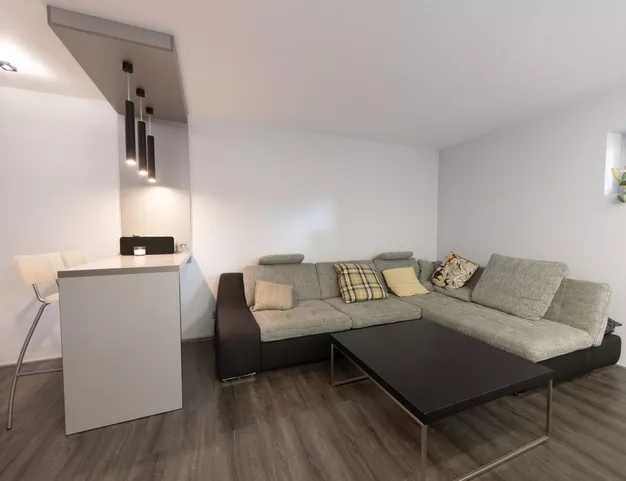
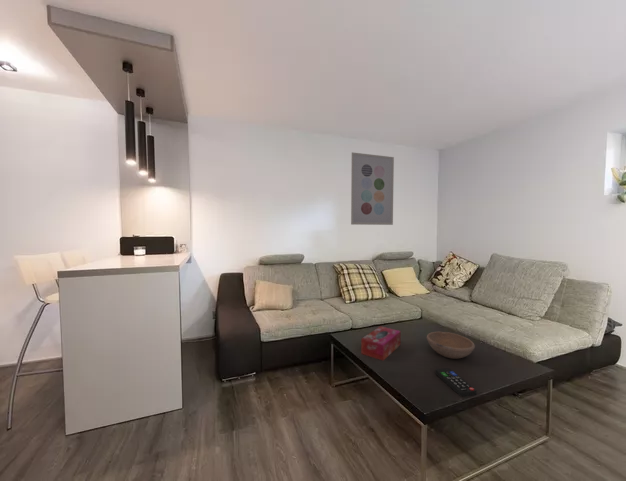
+ remote control [434,367,478,397]
+ tissue box [360,325,401,361]
+ wall art [350,151,395,226]
+ bowl [426,331,476,360]
